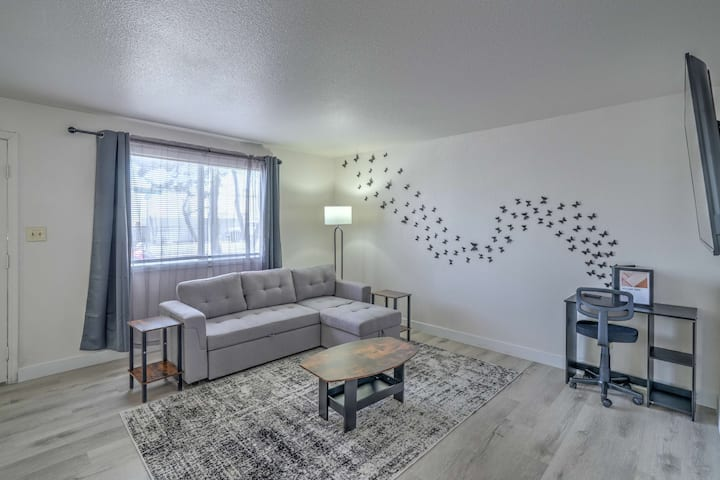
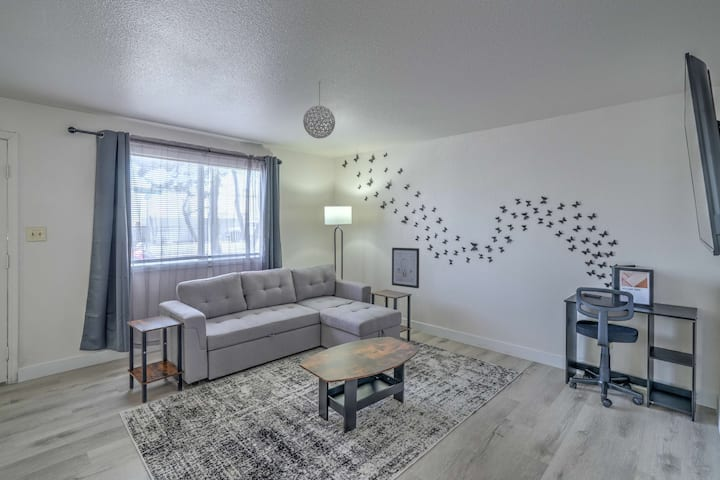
+ wall art [391,247,420,289]
+ pendant light [302,80,336,139]
